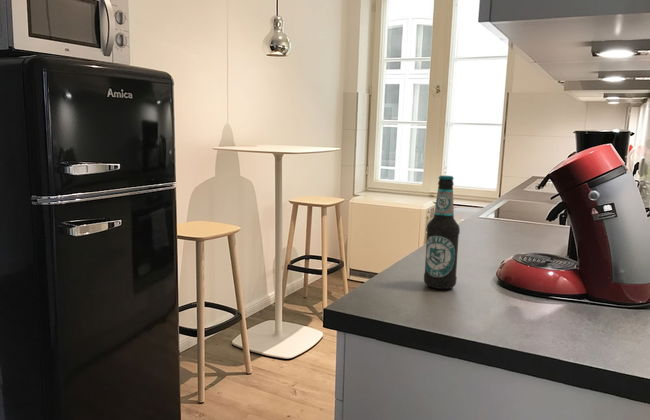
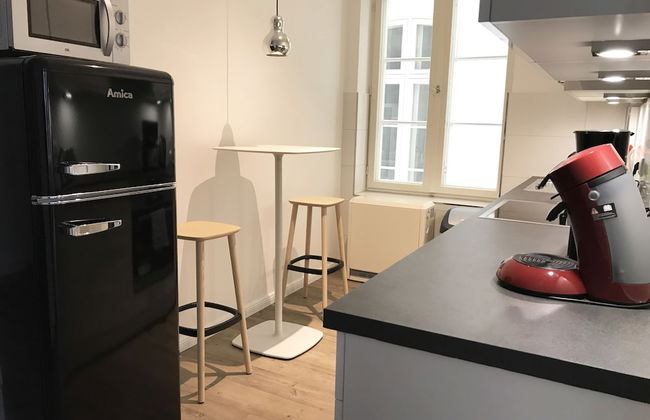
- bottle [423,174,461,290]
